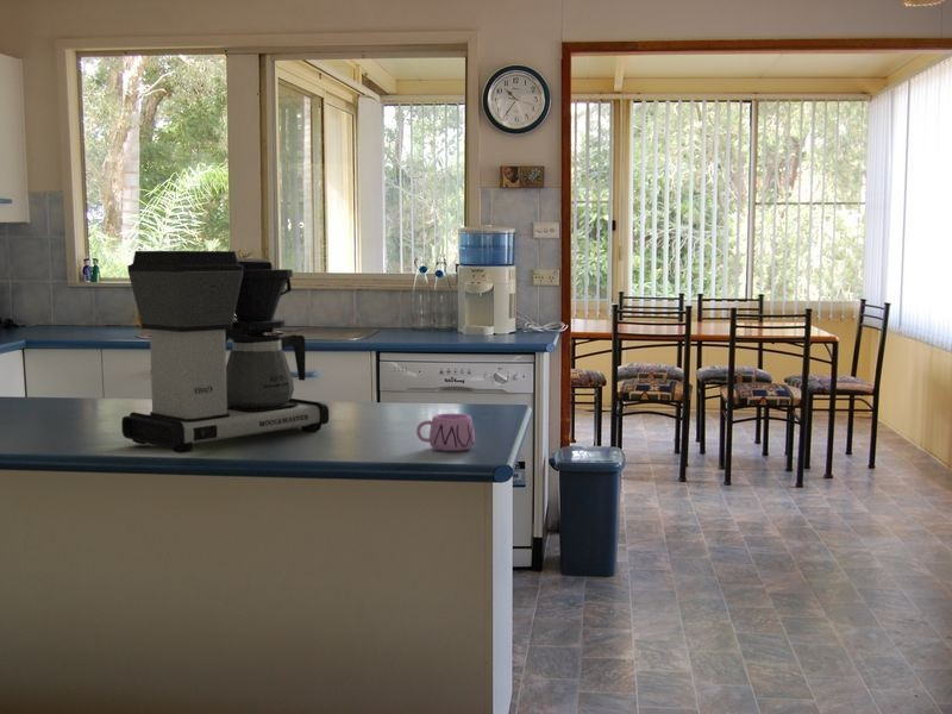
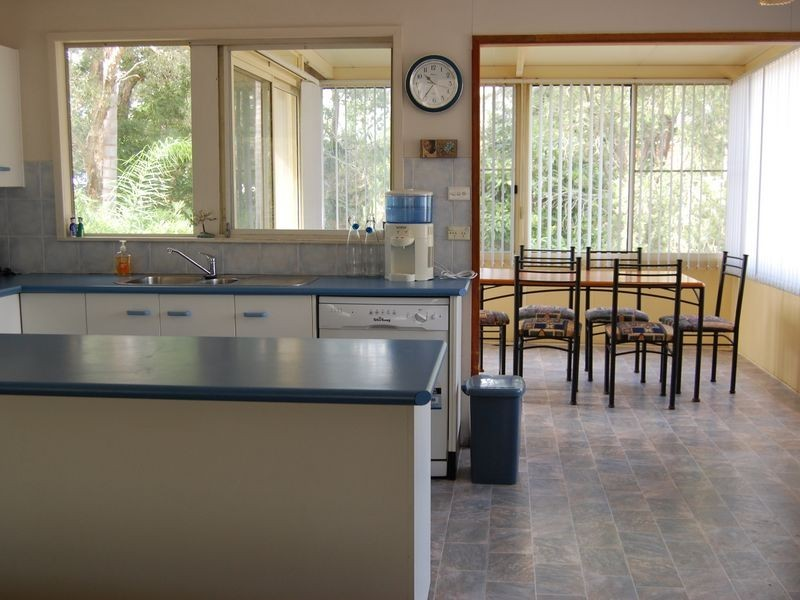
- coffee maker [120,250,330,455]
- mug [415,413,476,452]
